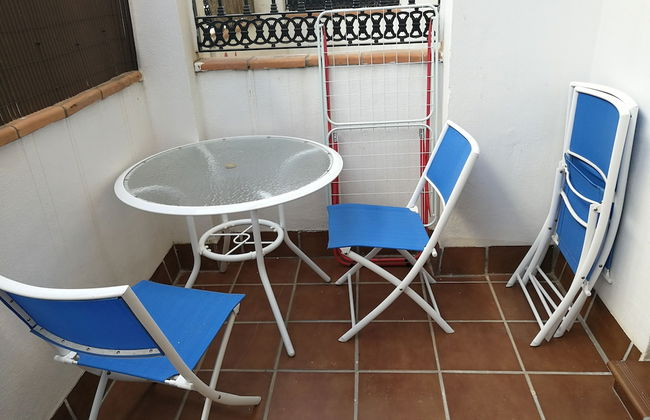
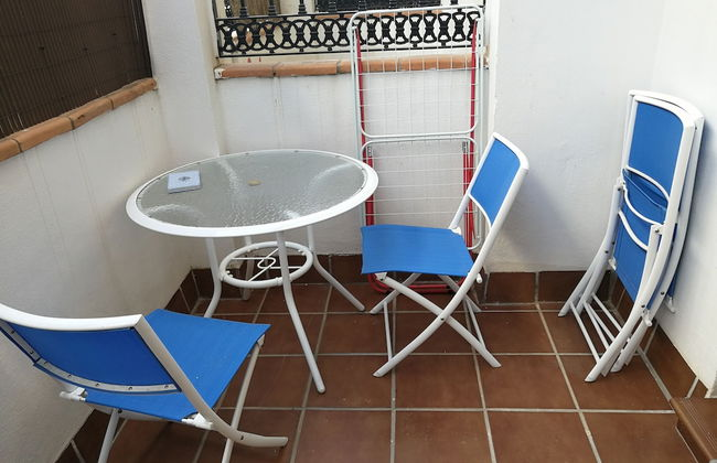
+ notepad [167,170,202,194]
